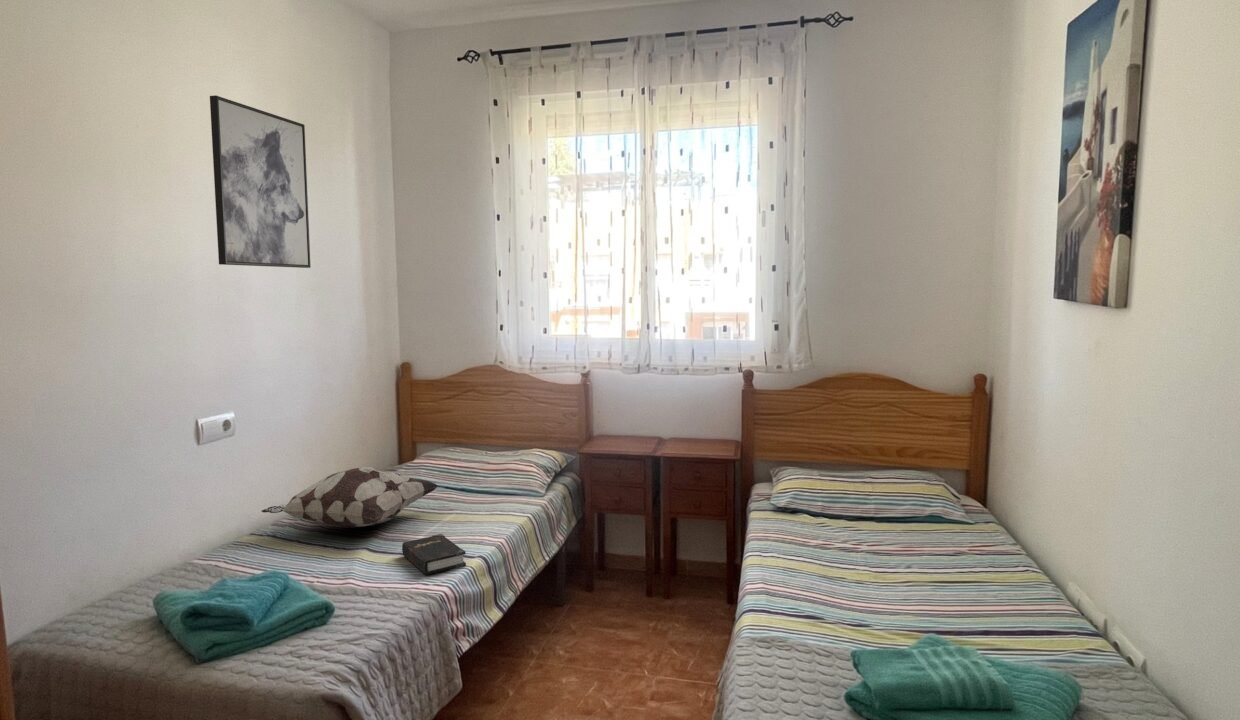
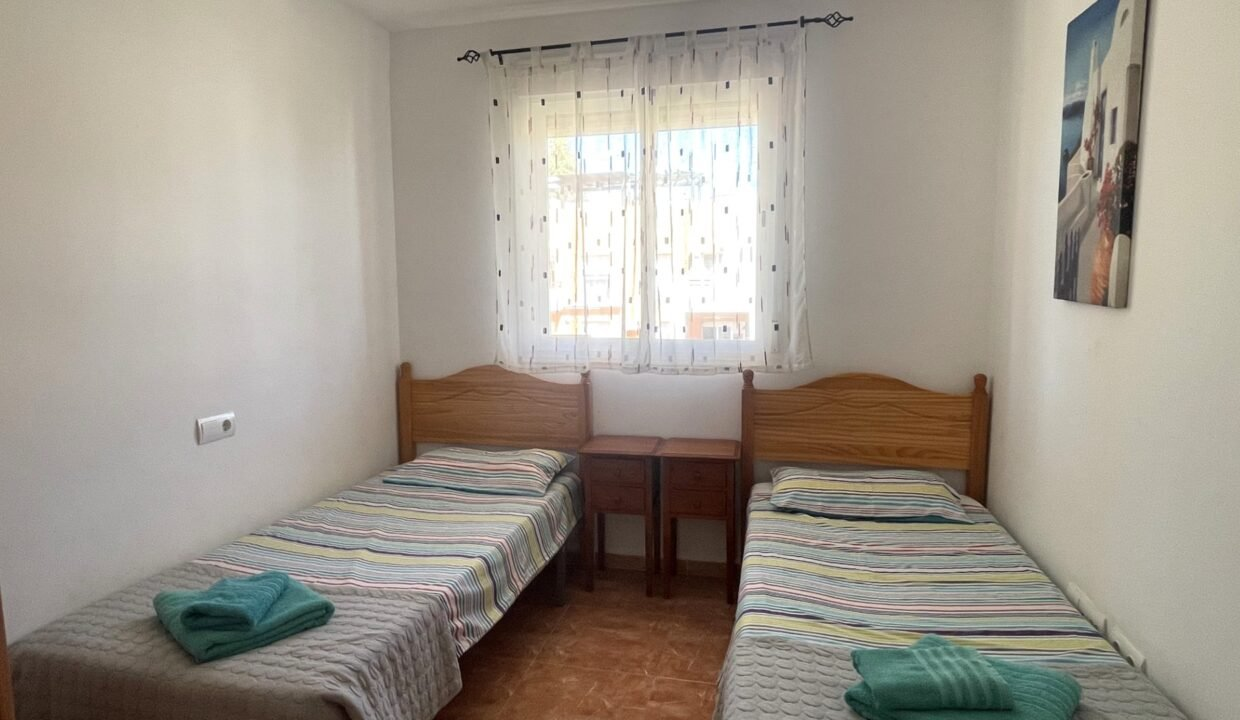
- wall art [209,94,312,269]
- hardback book [401,533,467,576]
- decorative pillow [260,466,439,529]
